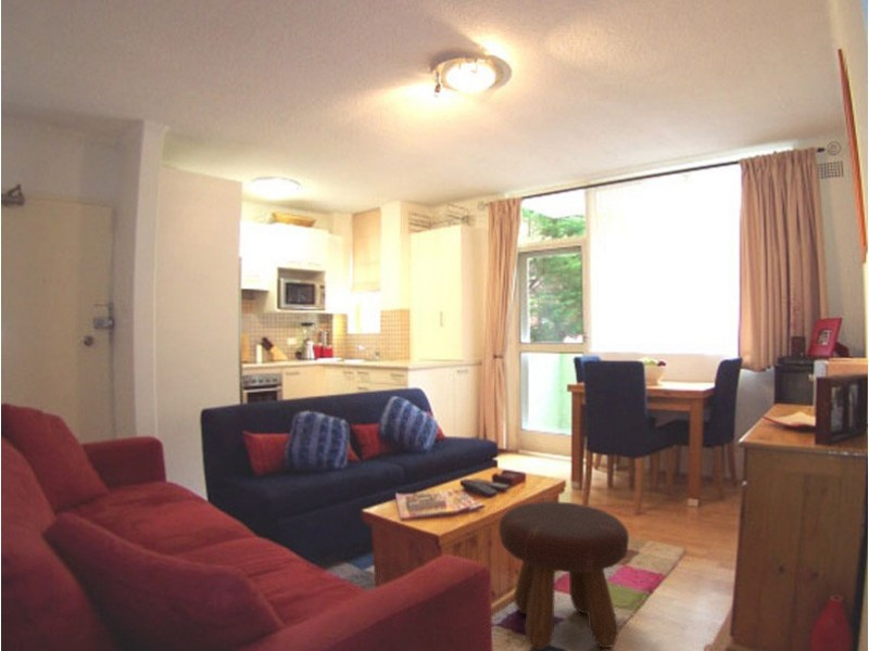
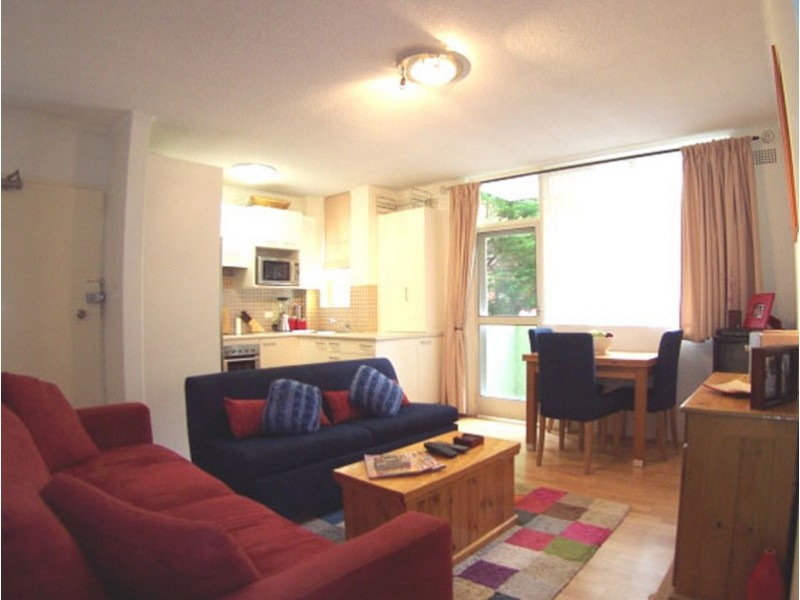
- footstool [498,500,630,651]
